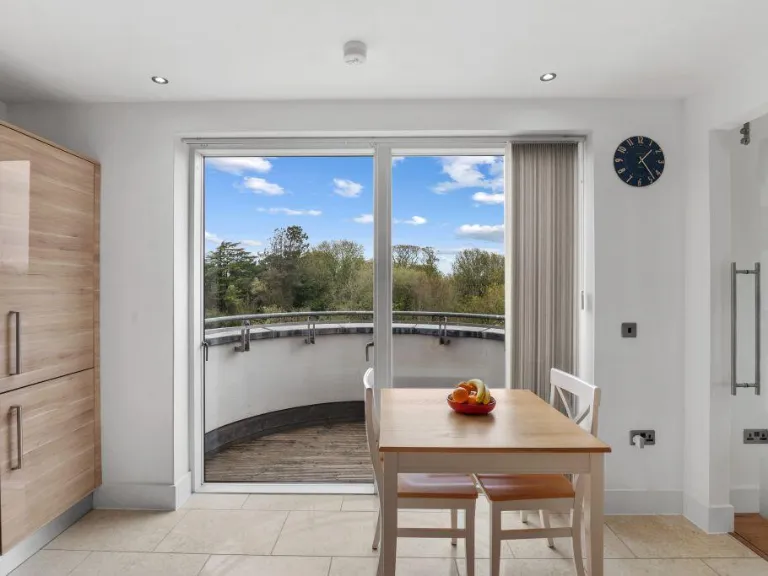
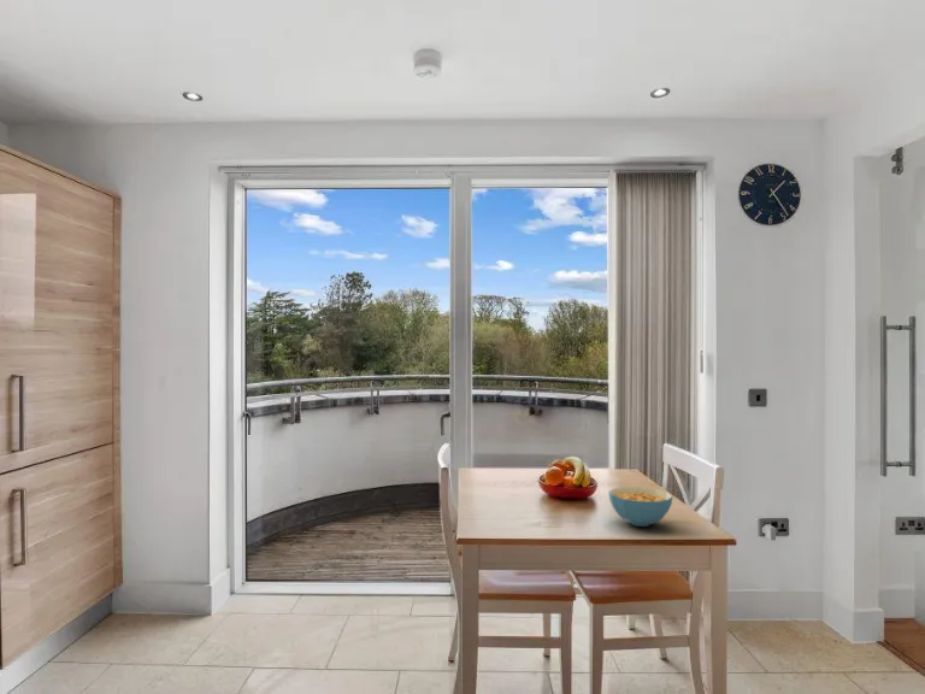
+ cereal bowl [607,486,673,528]
